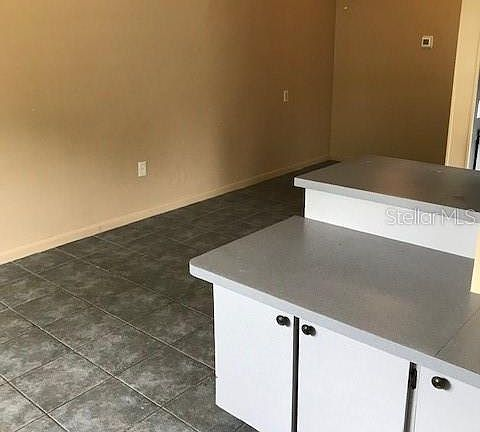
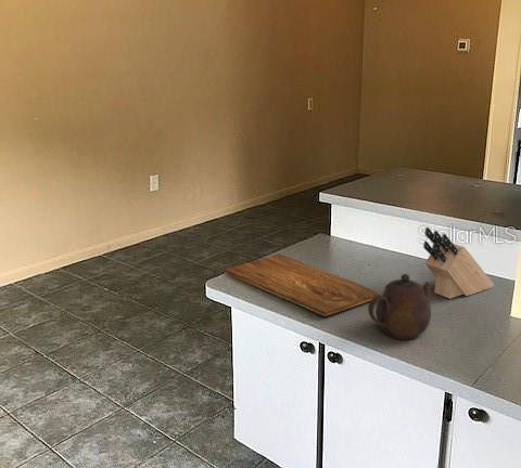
+ cutting board [225,252,380,317]
+ knife block [422,226,495,300]
+ teapot [367,273,433,340]
